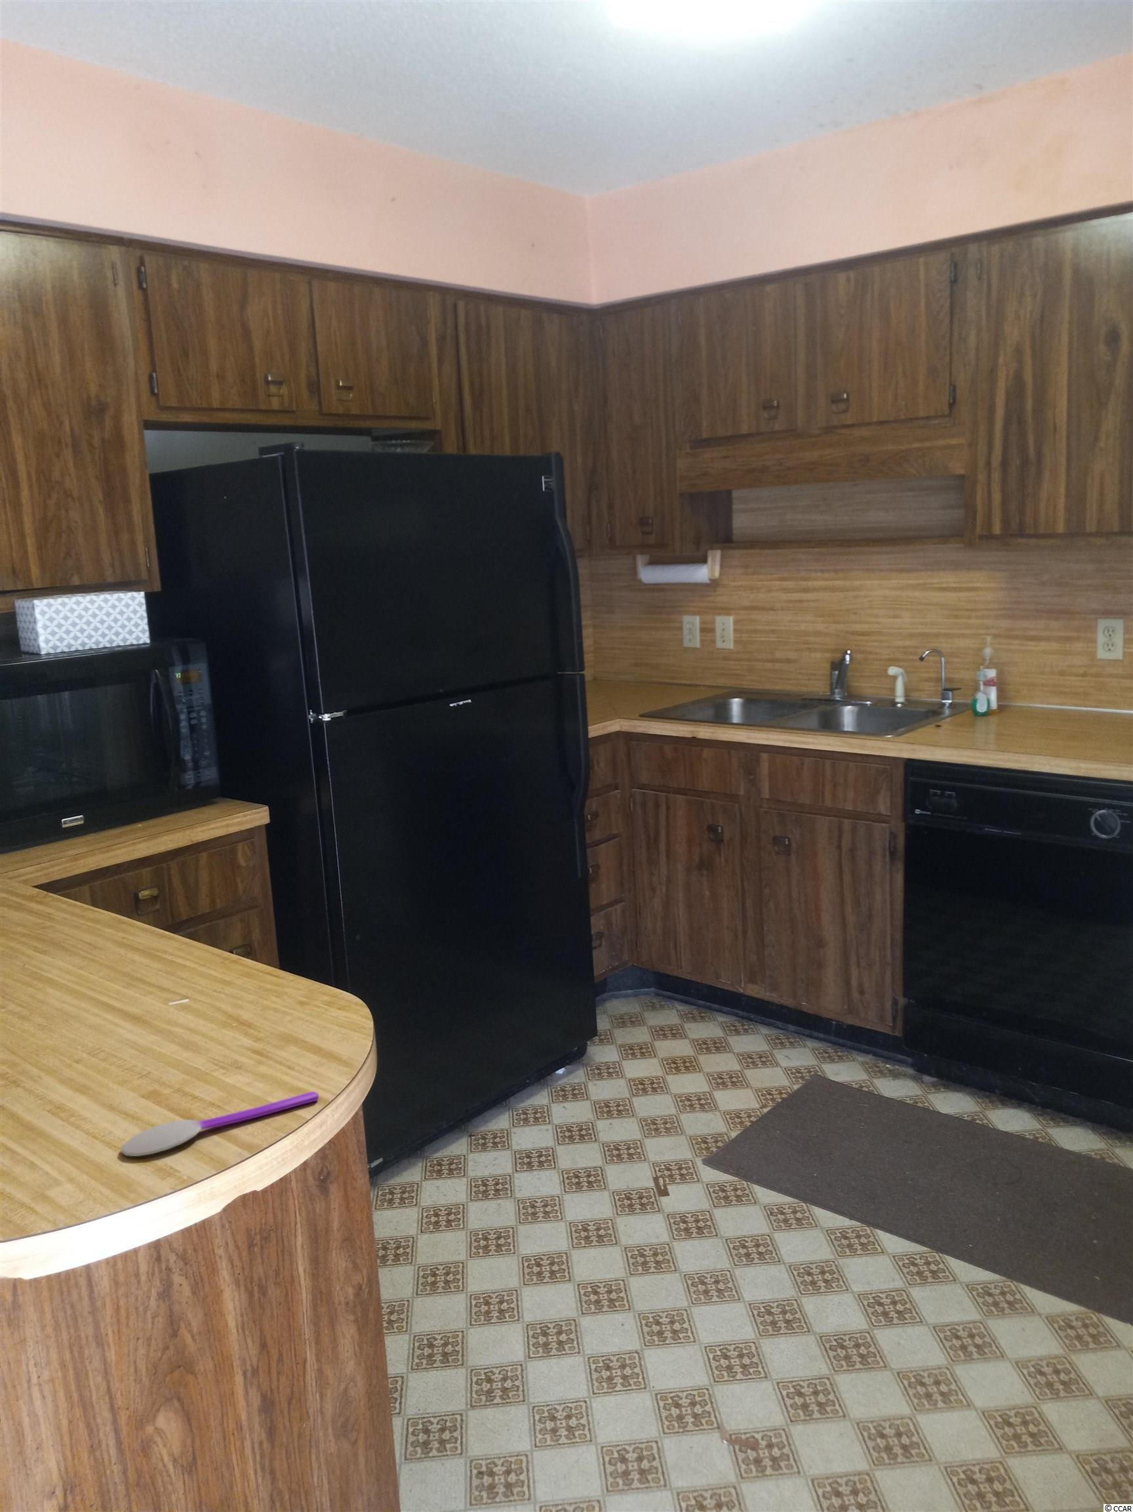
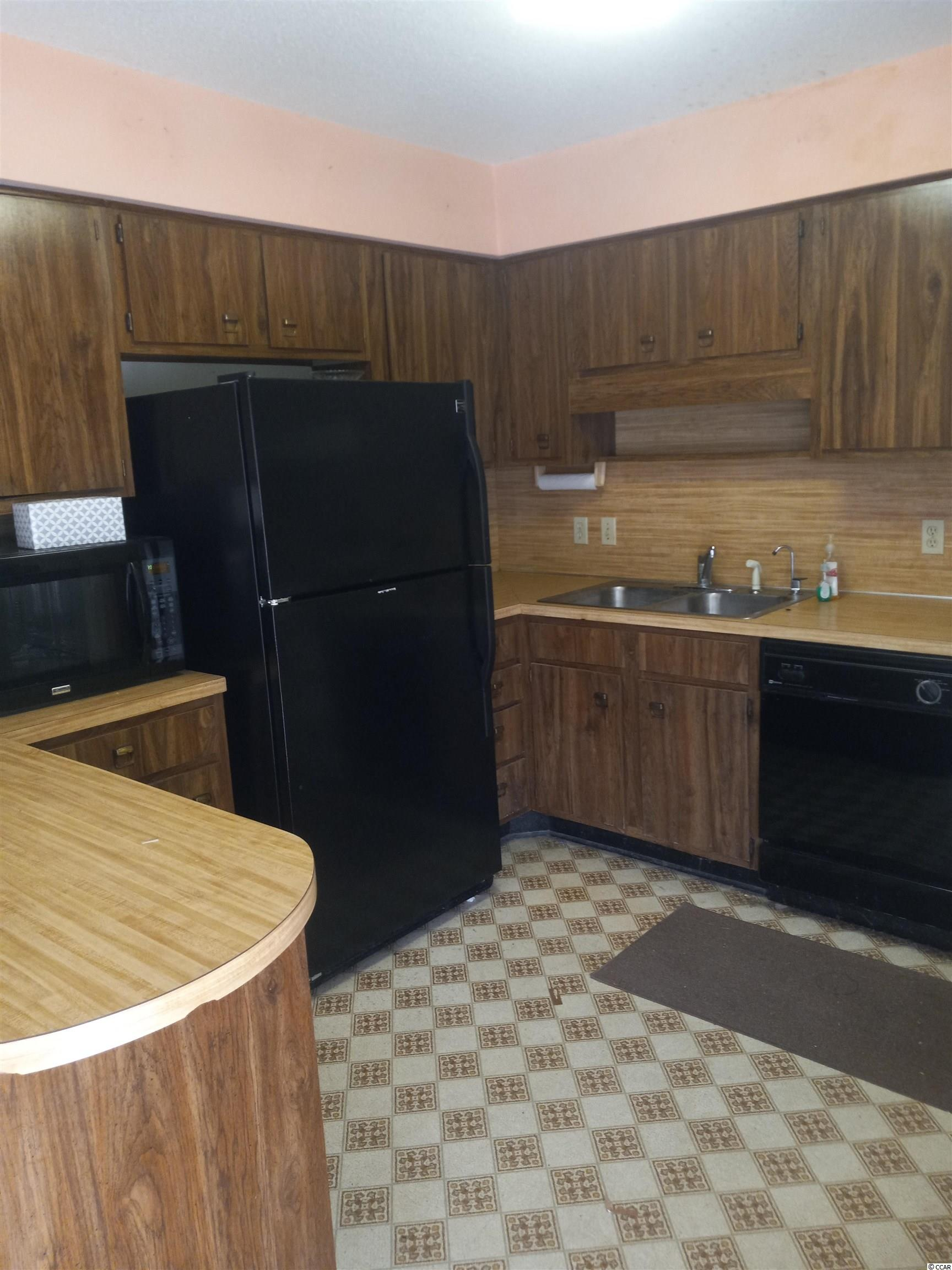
- spoon [120,1091,319,1157]
